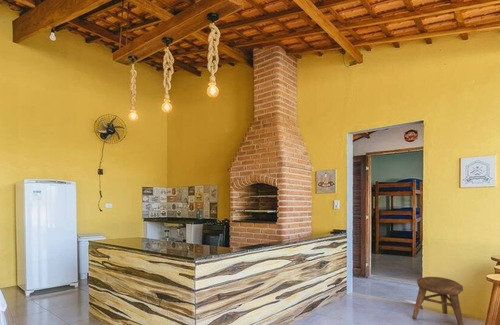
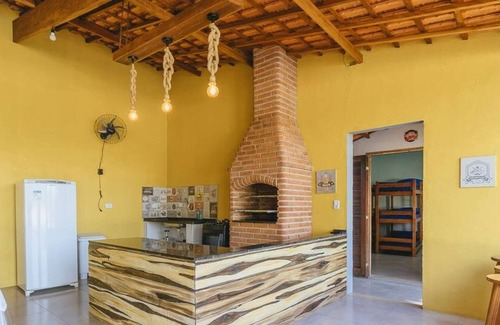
- stool [412,276,464,325]
